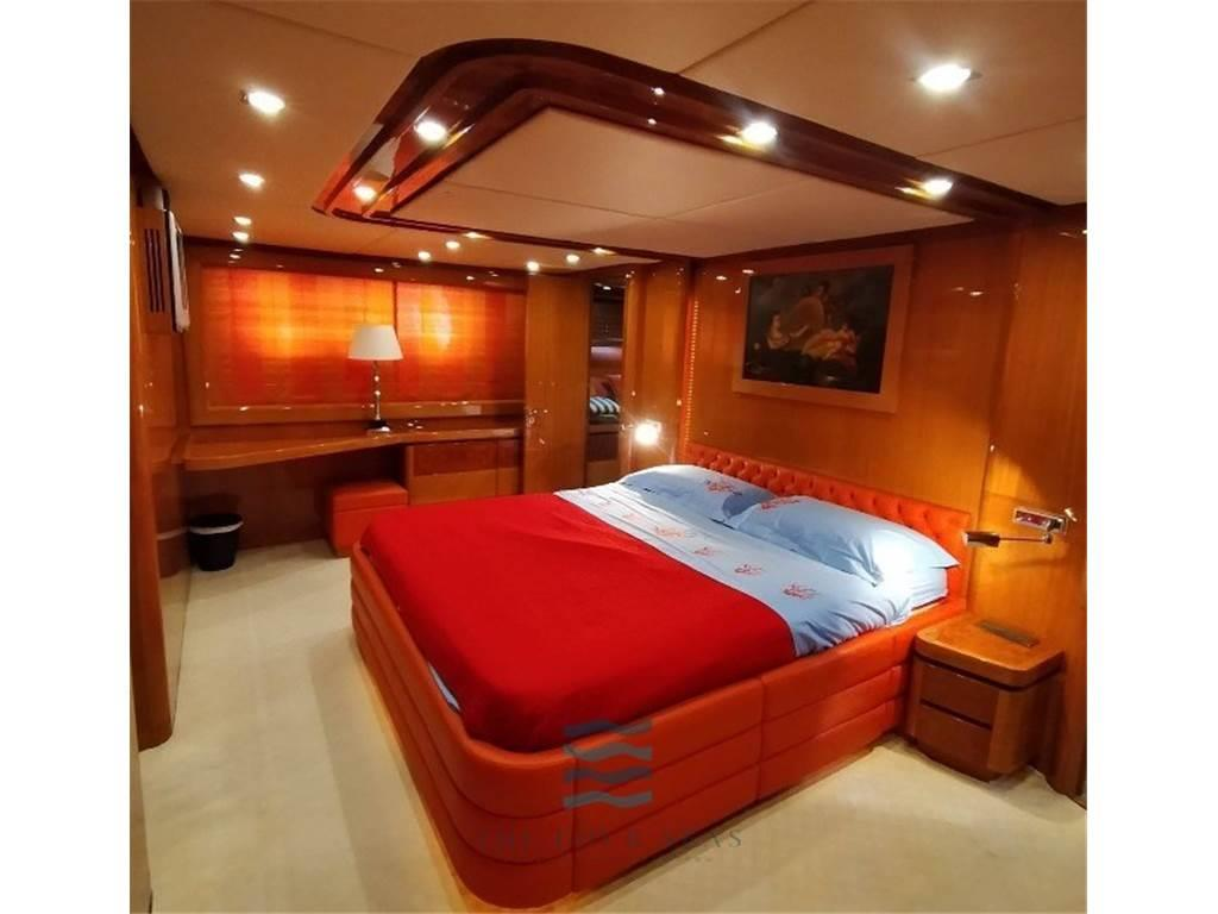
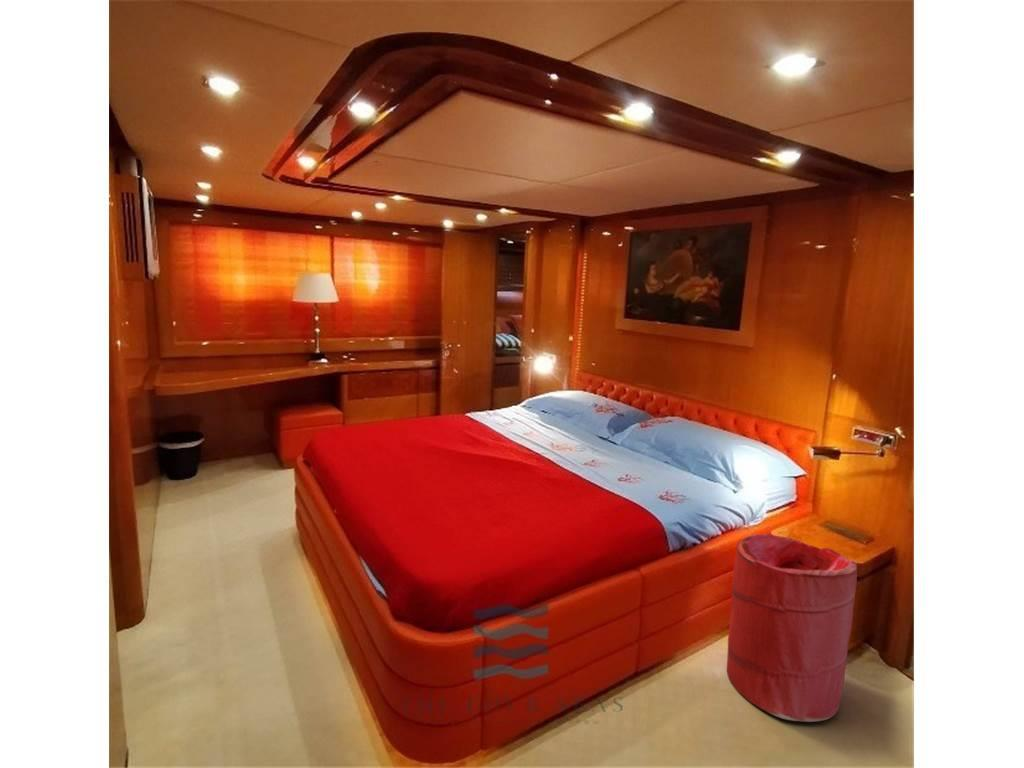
+ laundry hamper [726,533,858,723]
